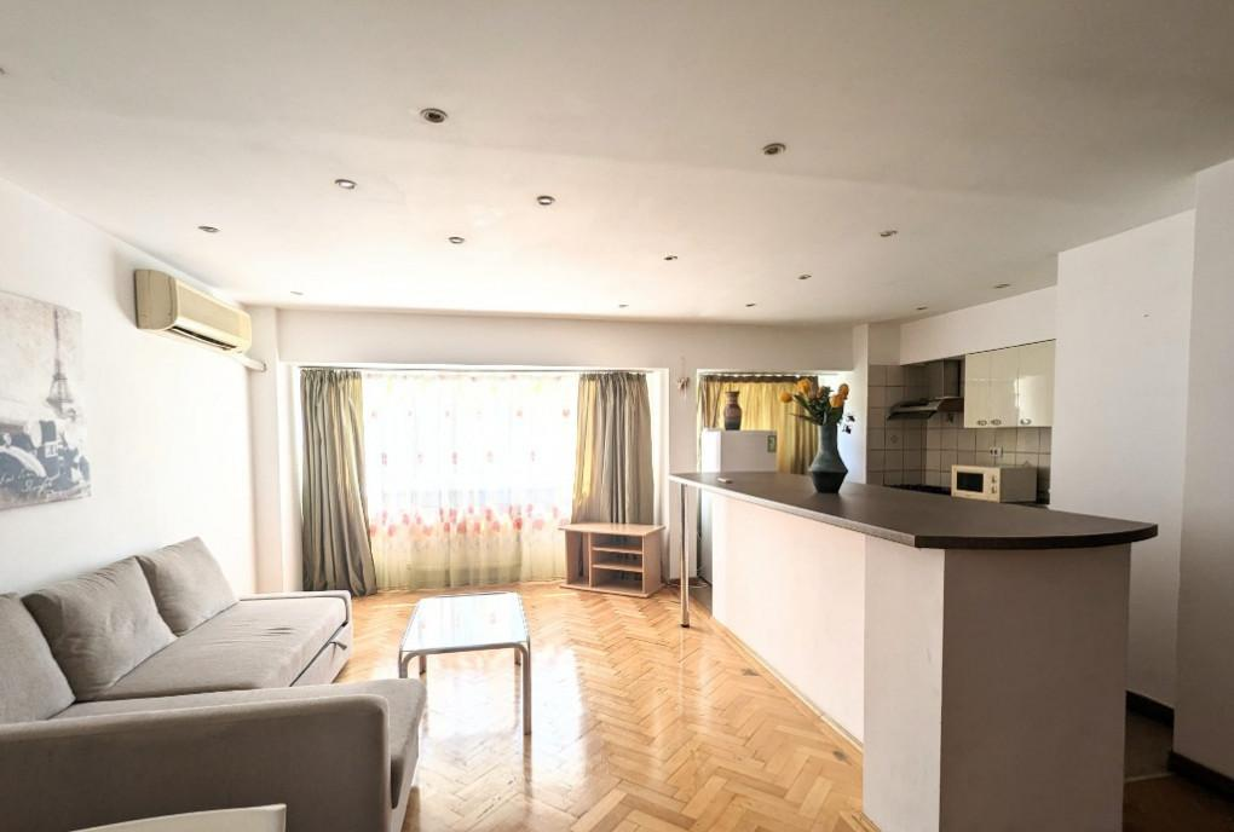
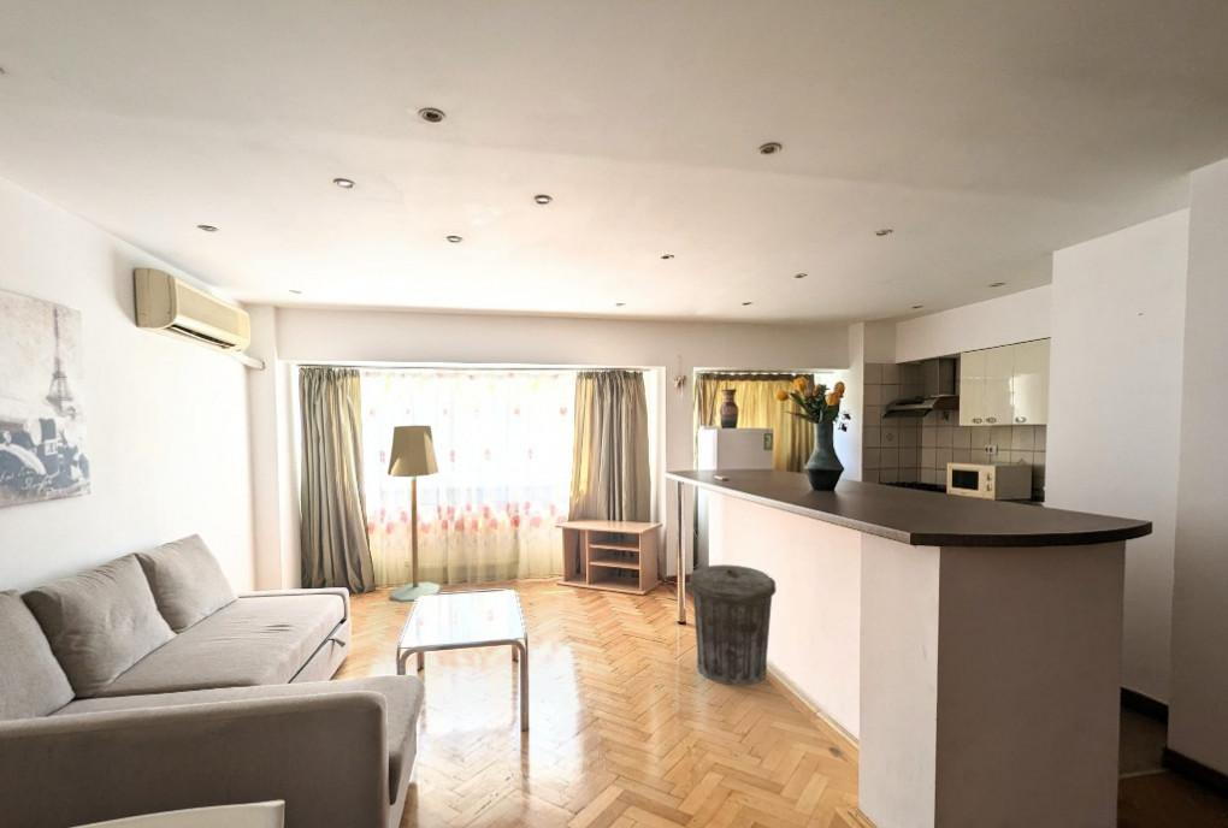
+ trash can [687,563,778,686]
+ floor lamp [386,425,441,603]
